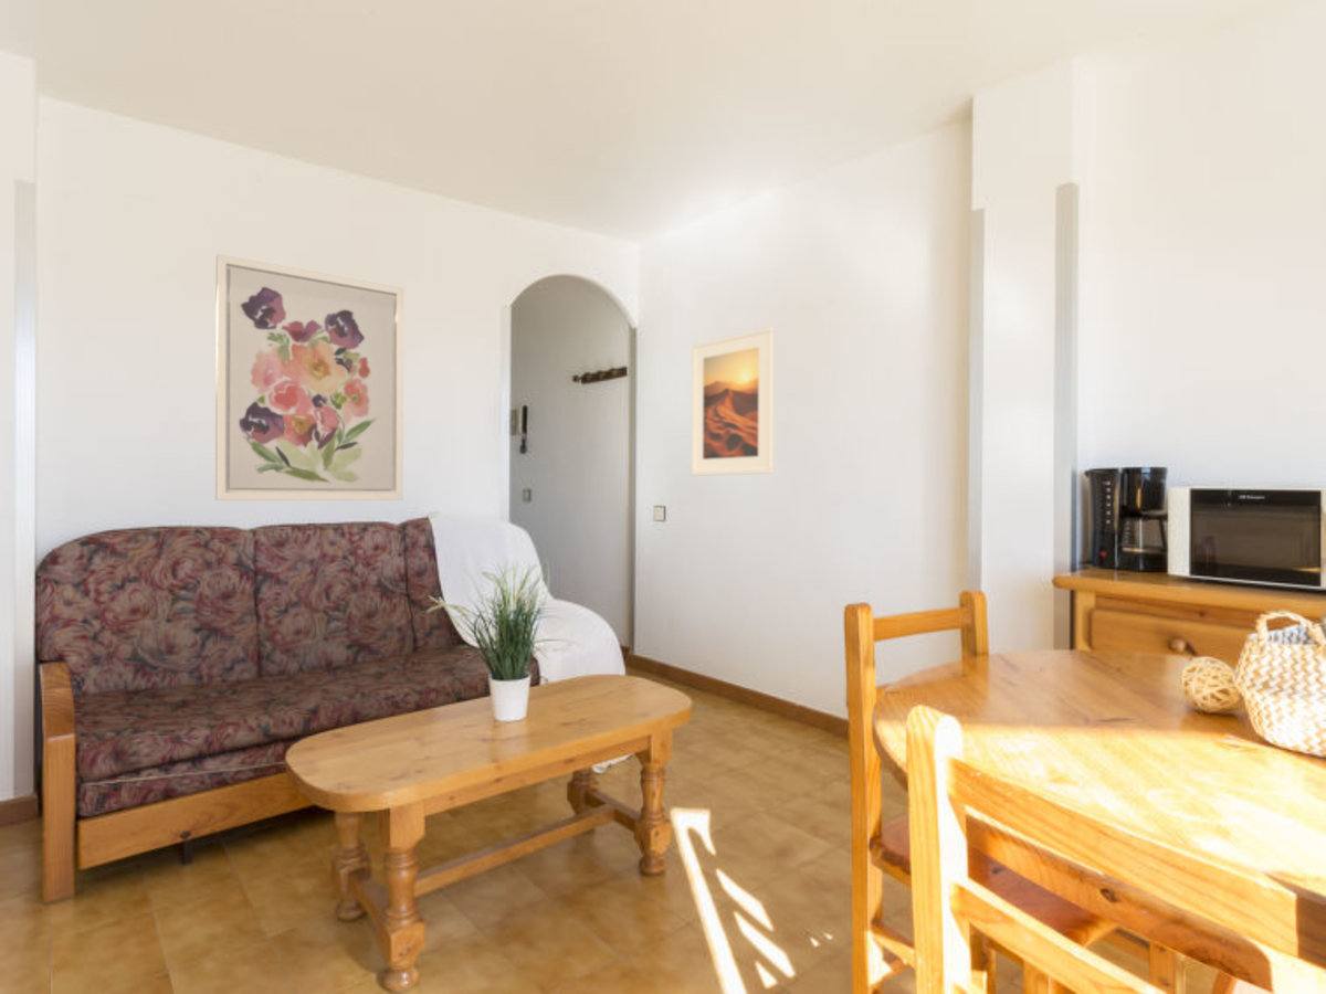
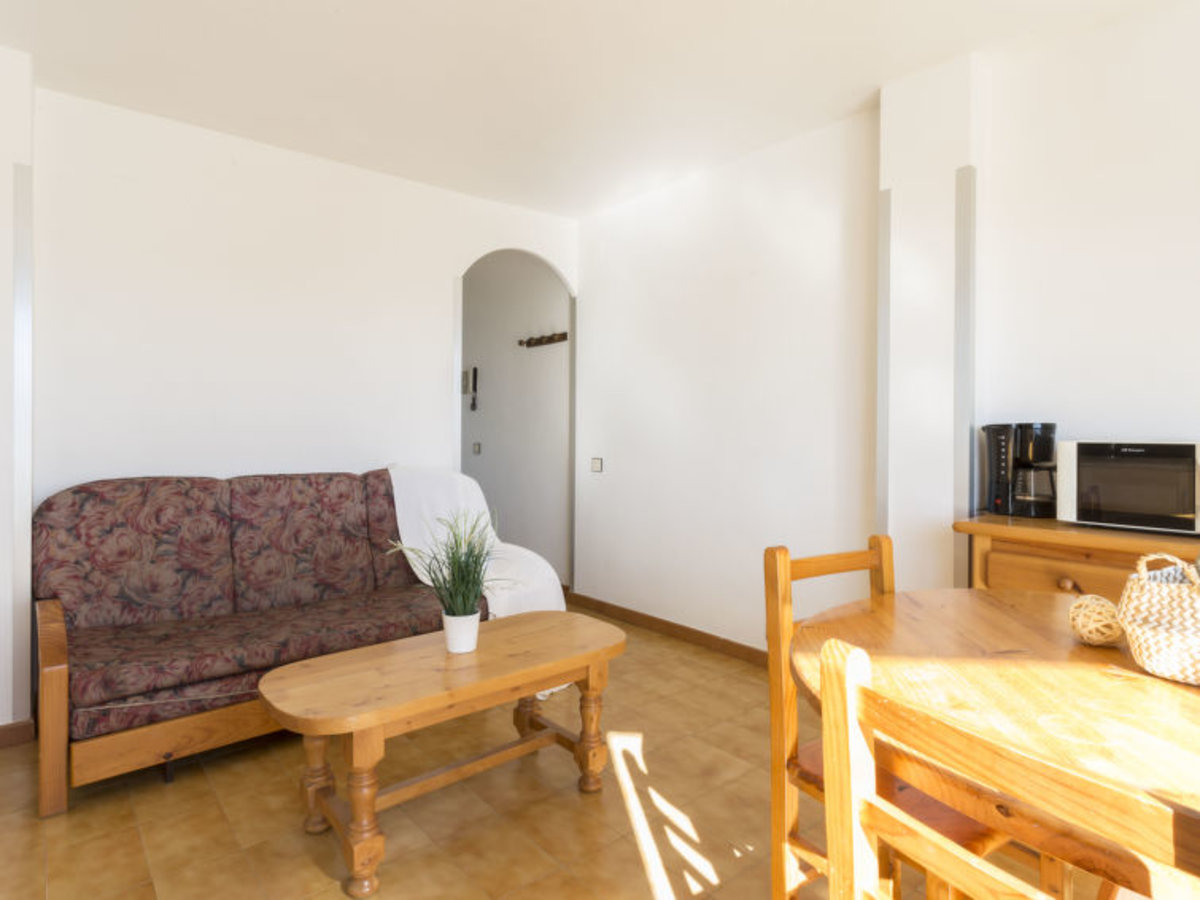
- wall art [214,253,404,501]
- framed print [691,326,775,477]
